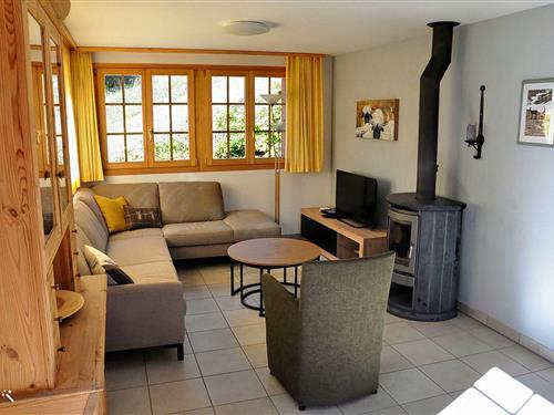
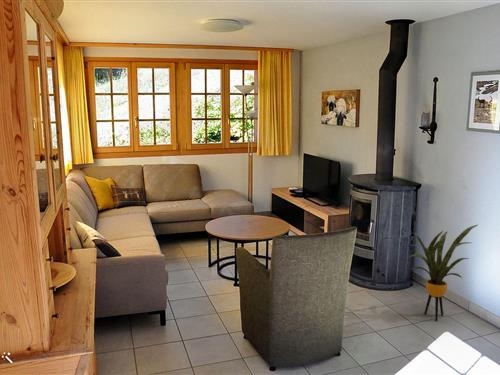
+ house plant [407,224,478,322]
